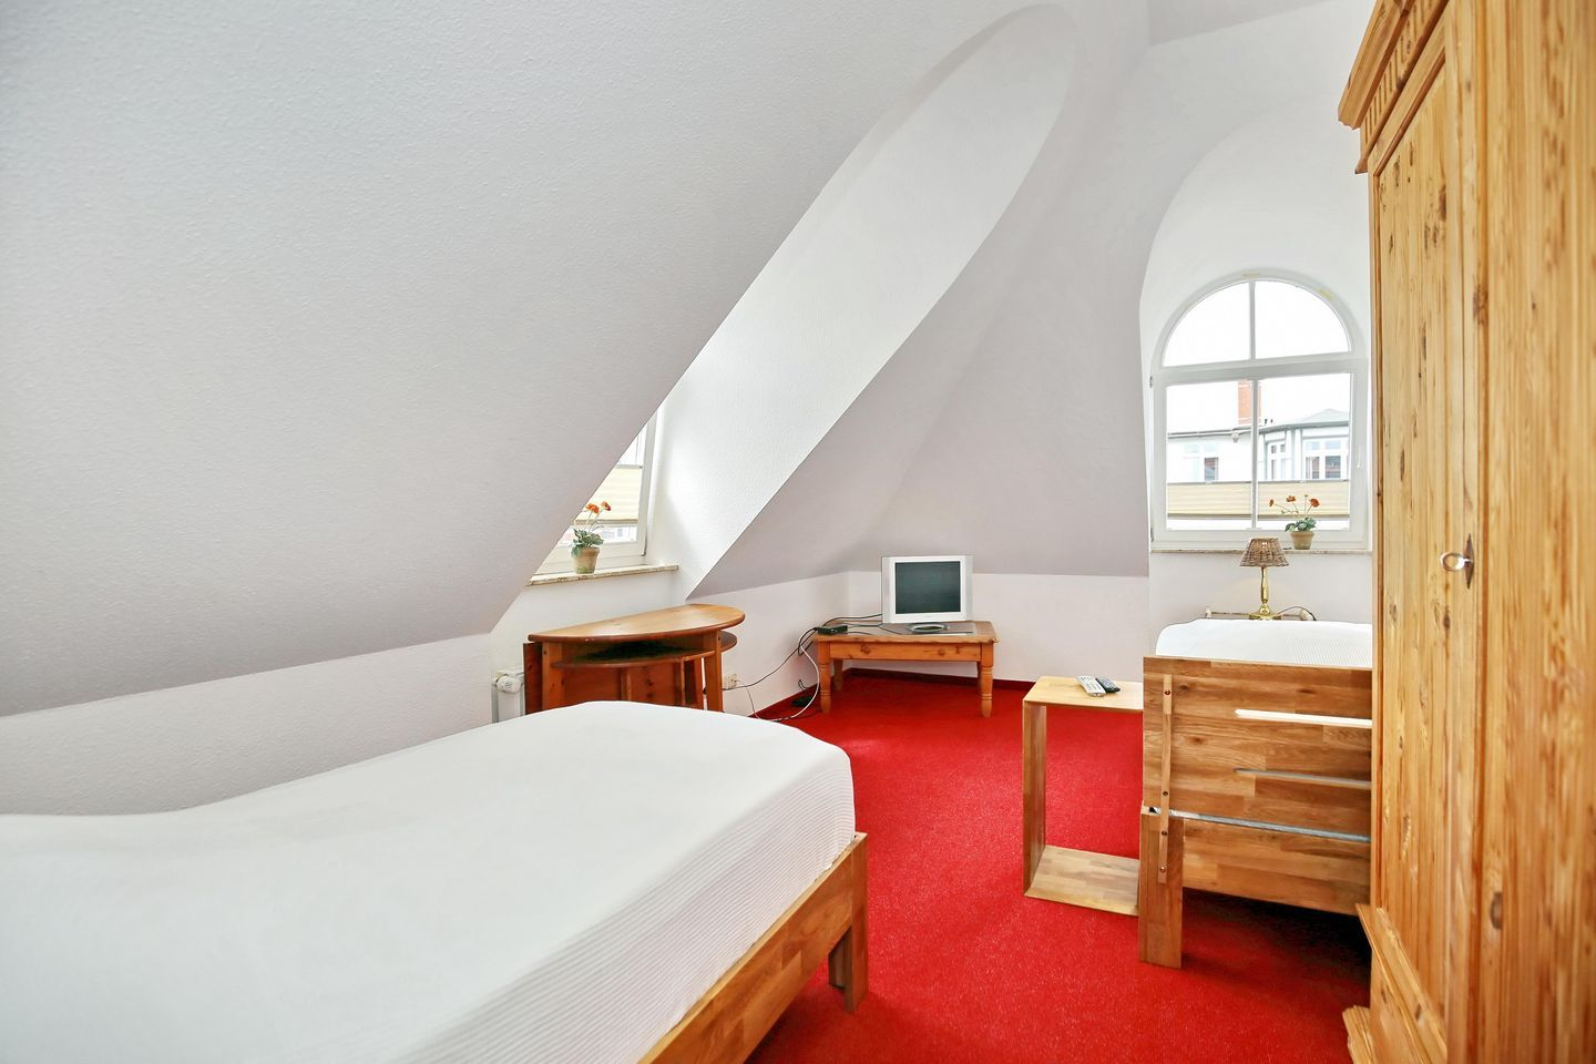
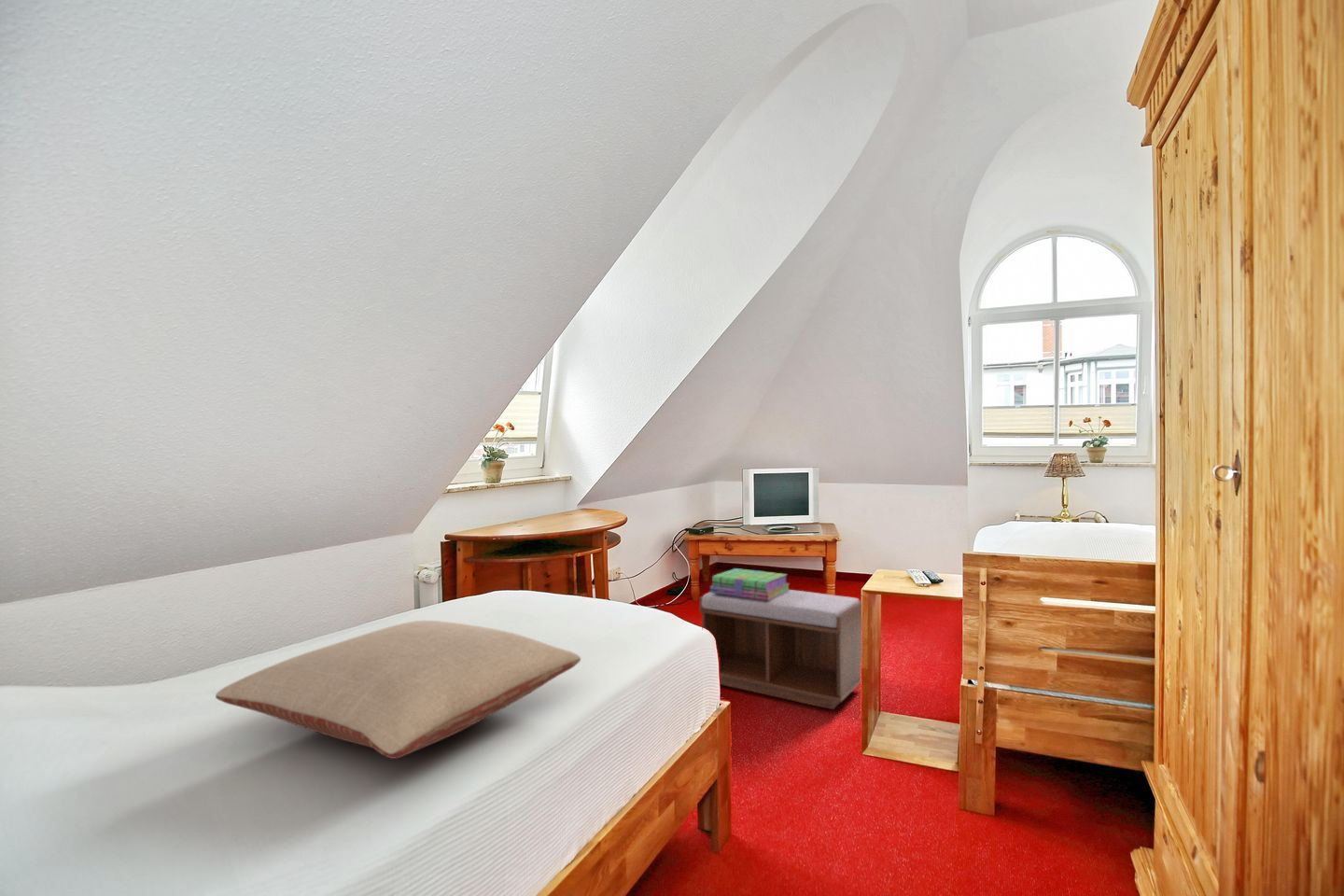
+ stack of books [709,567,791,600]
+ pillow [215,620,581,760]
+ bench [698,589,862,710]
